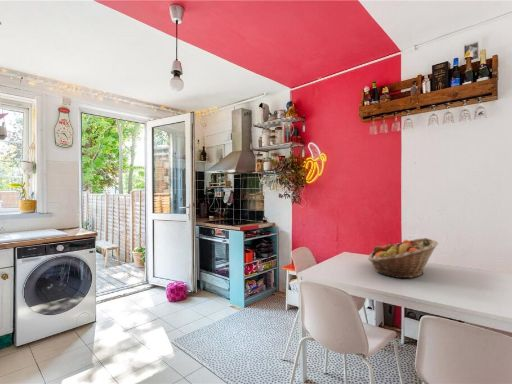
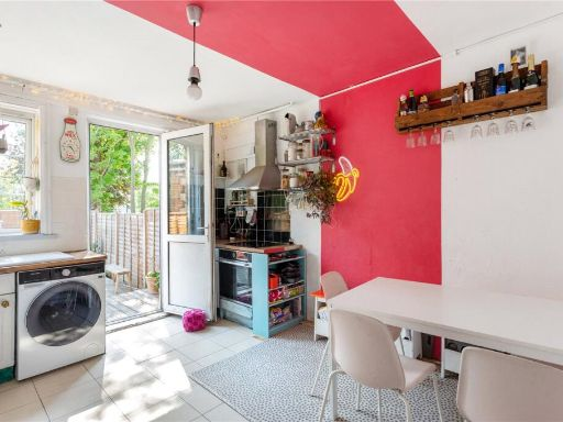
- fruit basket [367,237,439,279]
